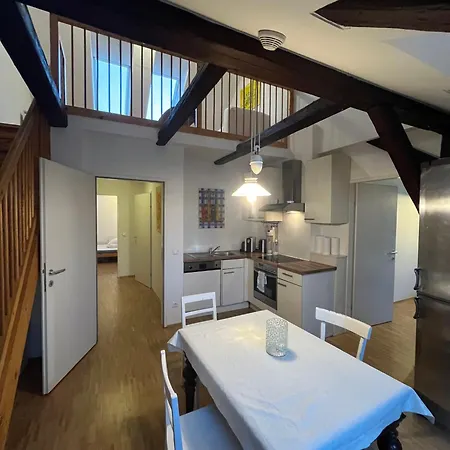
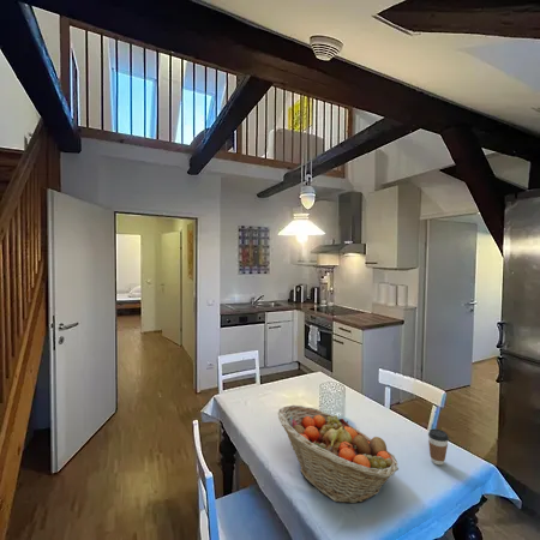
+ fruit basket [277,404,400,504]
+ coffee cup [427,427,450,466]
